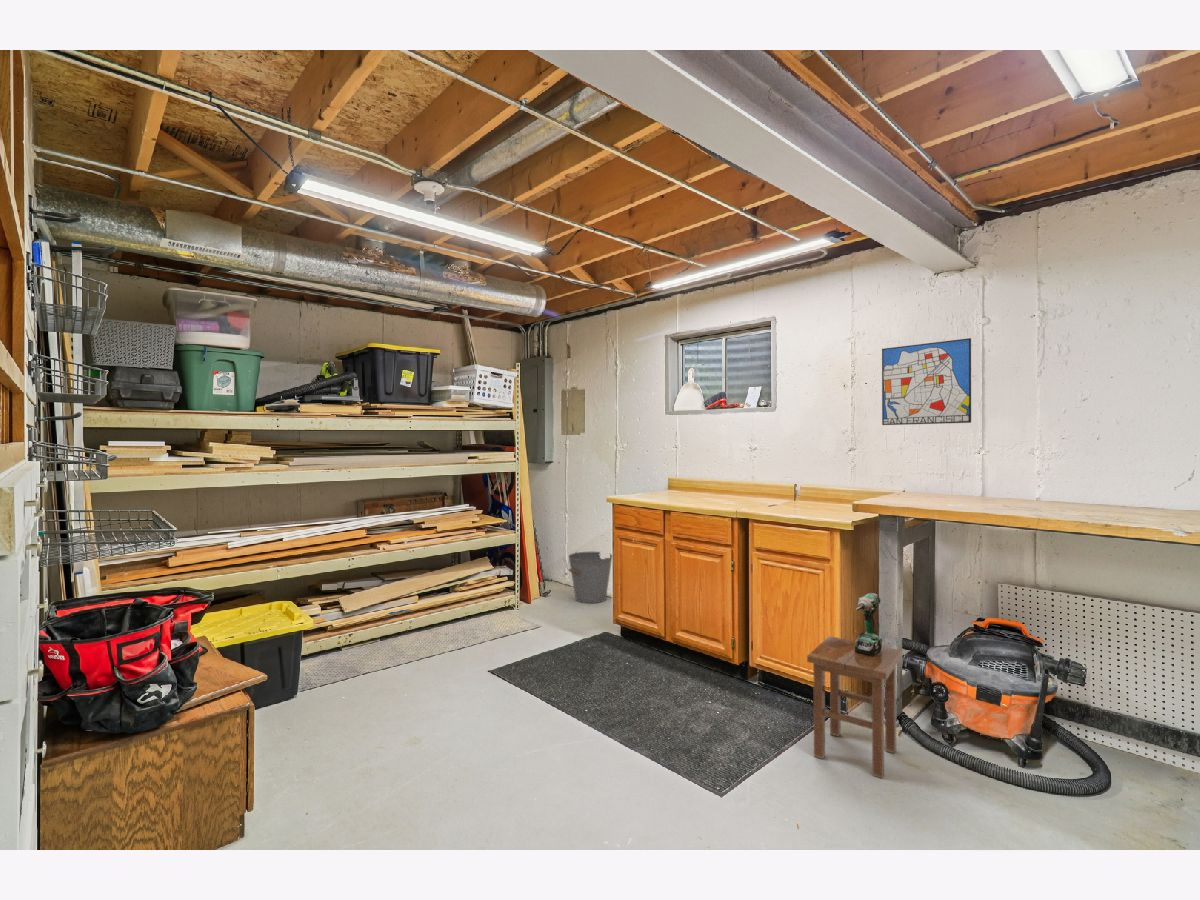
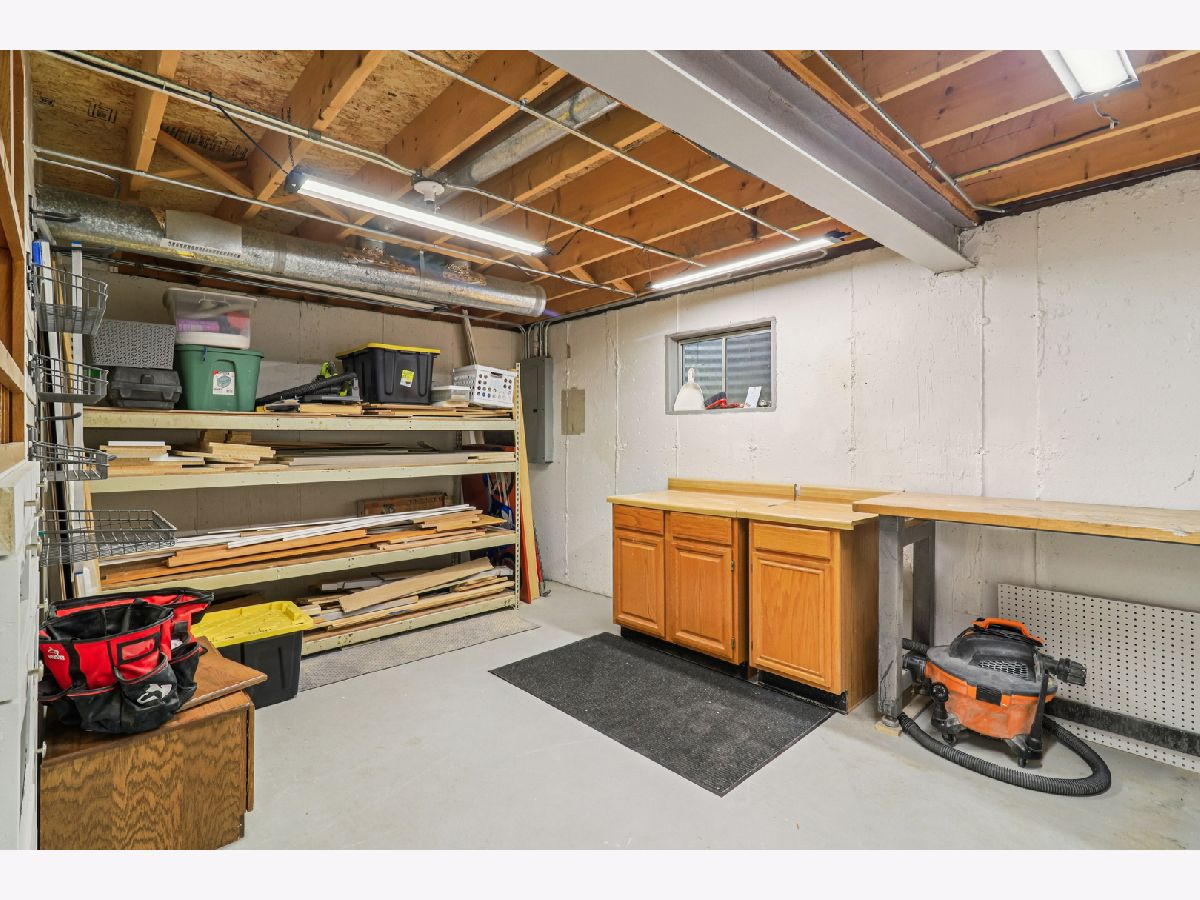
- power drill [854,592,883,656]
- bucket [566,551,613,604]
- wall art [881,337,972,426]
- stool [806,635,903,780]
